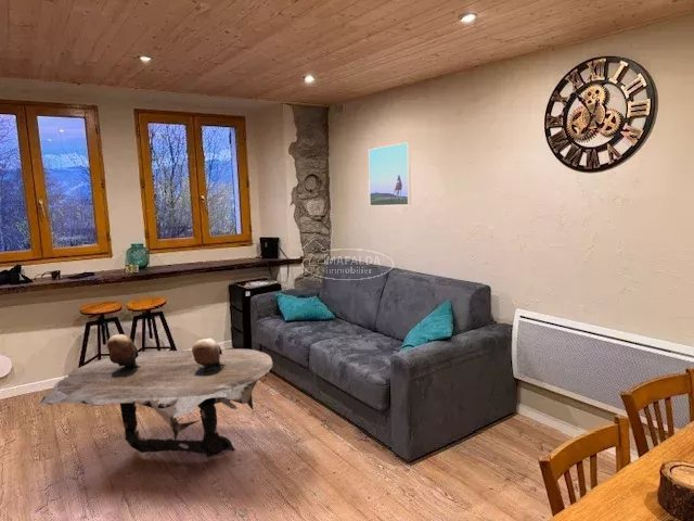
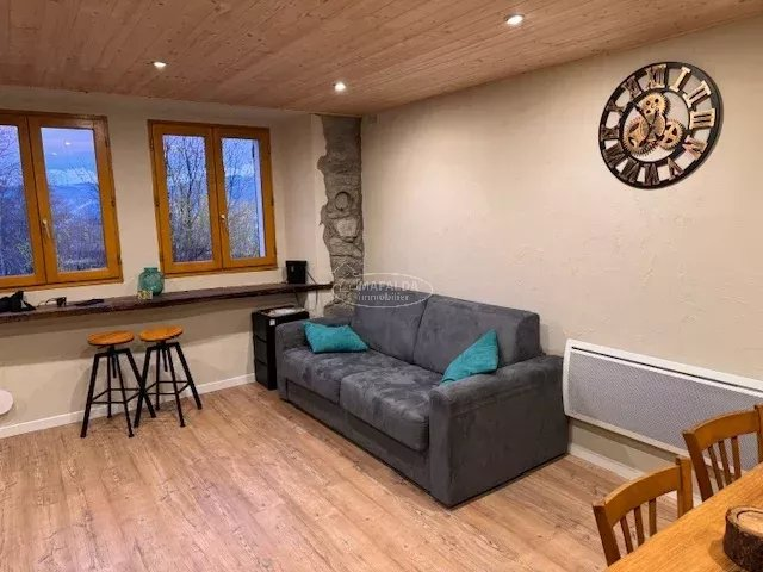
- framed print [368,141,412,207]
- coffee table [39,333,273,458]
